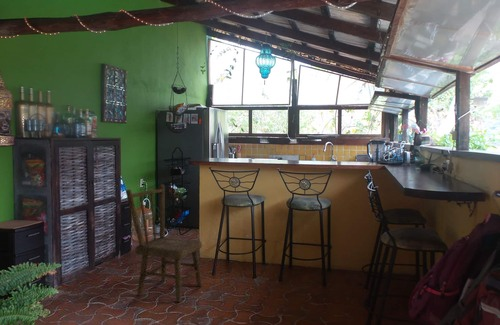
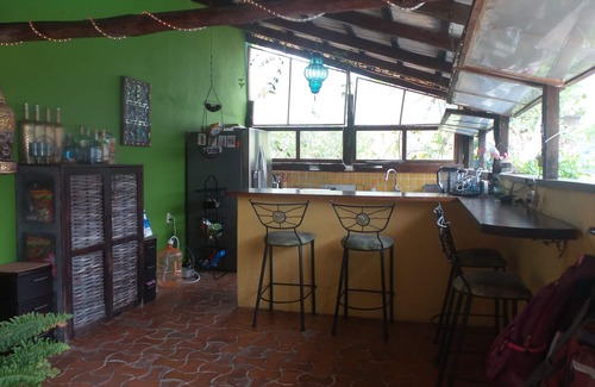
- dining chair [125,183,203,303]
